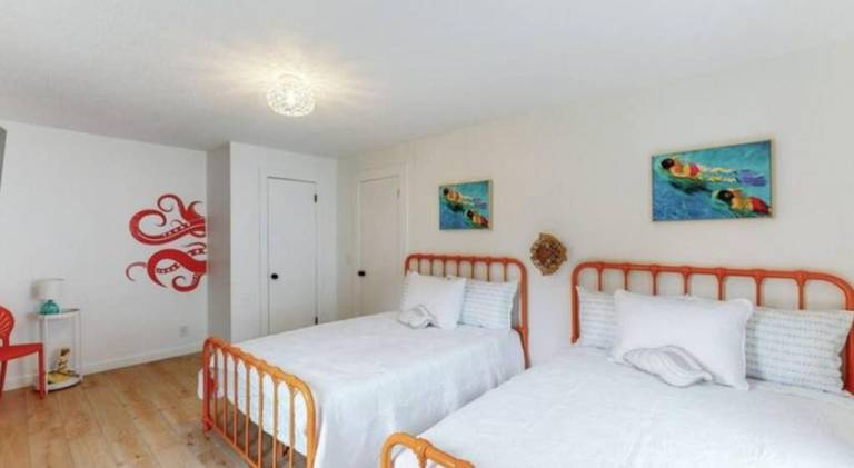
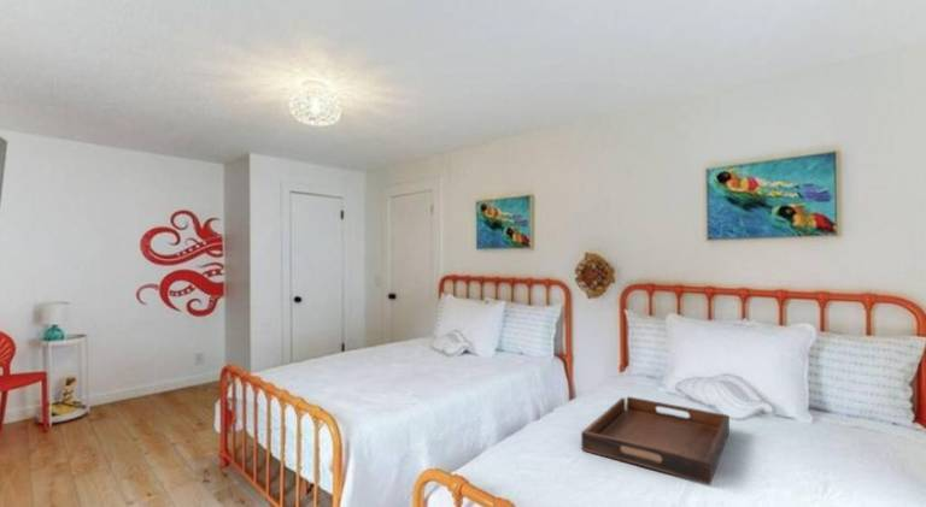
+ serving tray [580,395,731,487]
